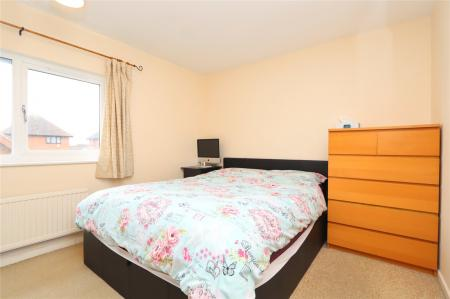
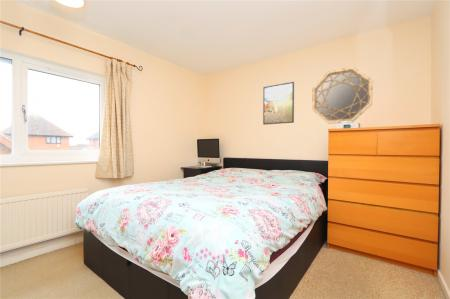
+ home mirror [312,66,373,125]
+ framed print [262,81,295,126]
